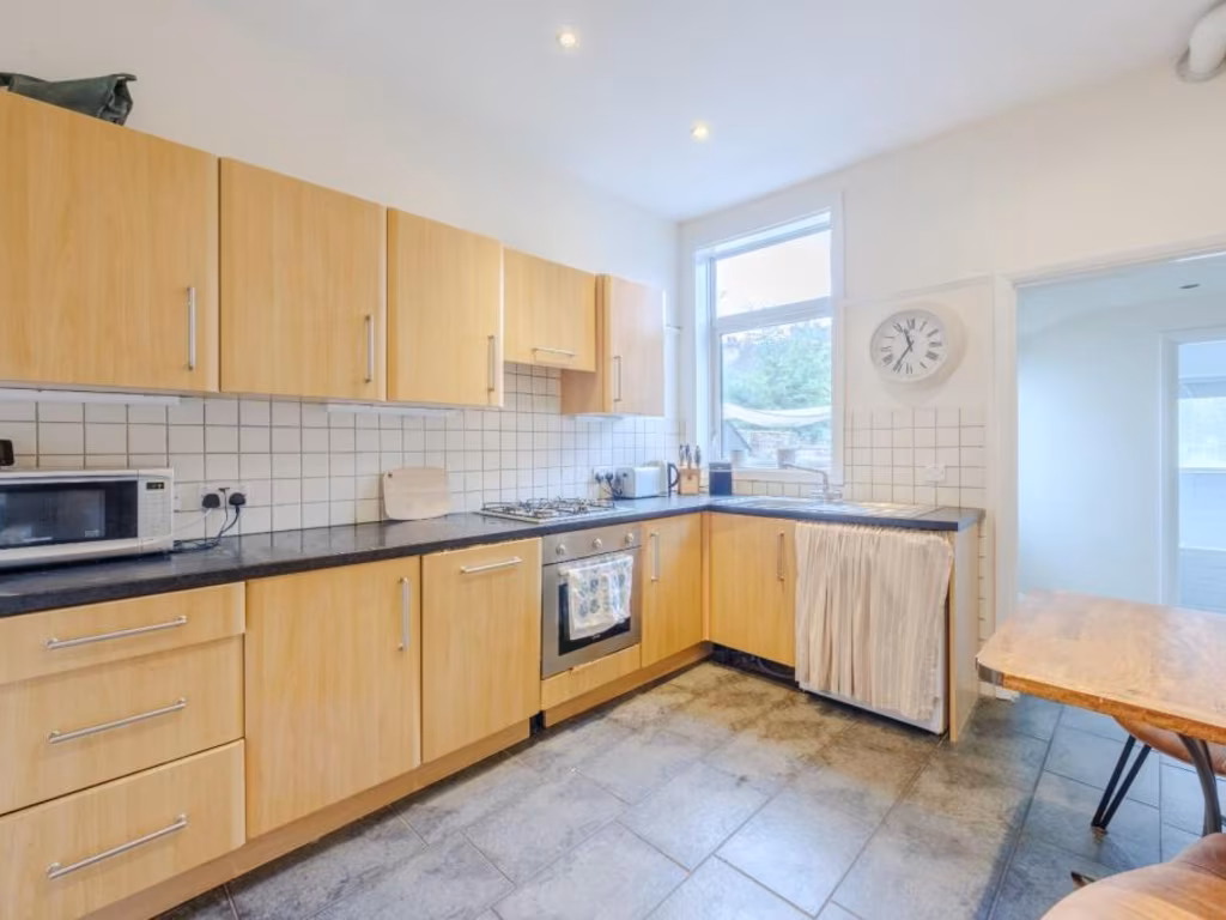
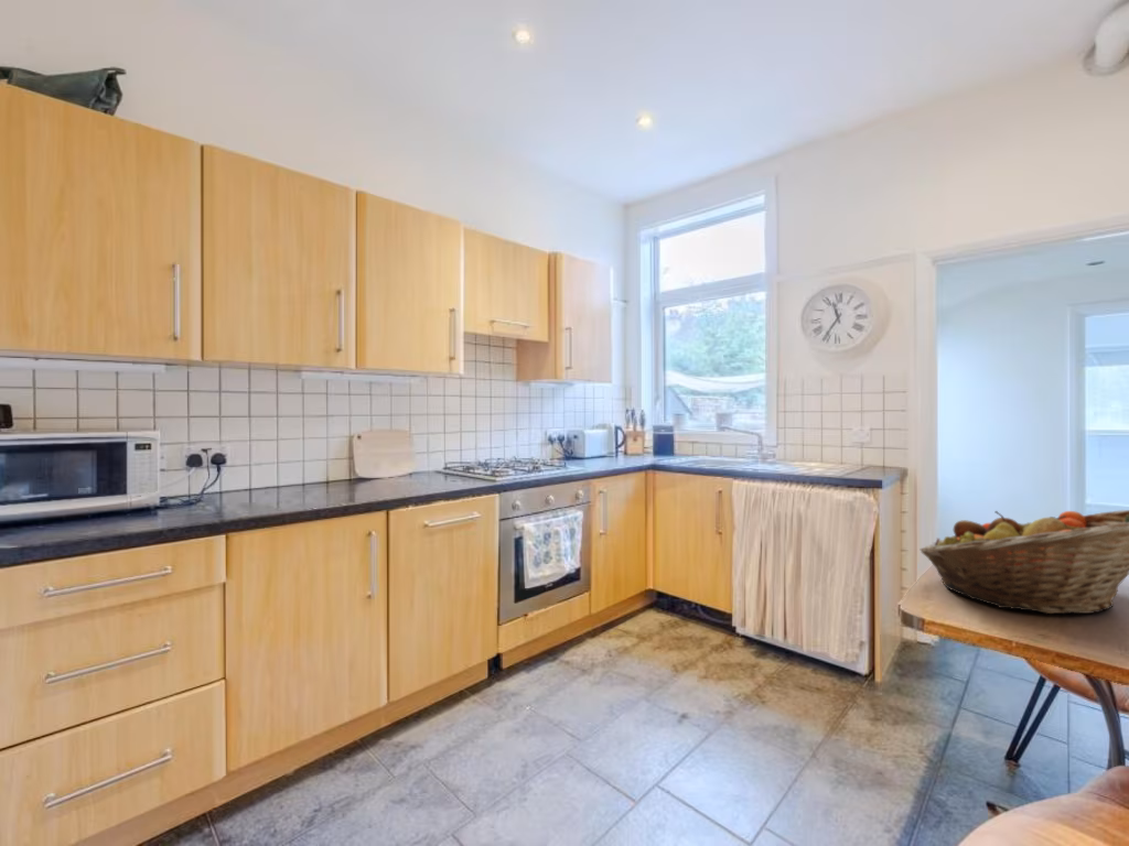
+ fruit basket [920,509,1129,615]
